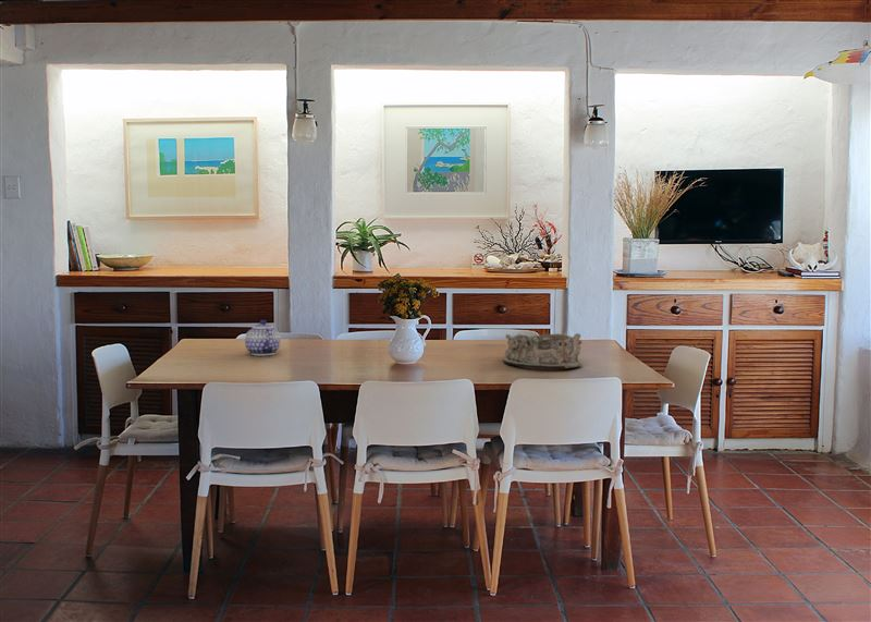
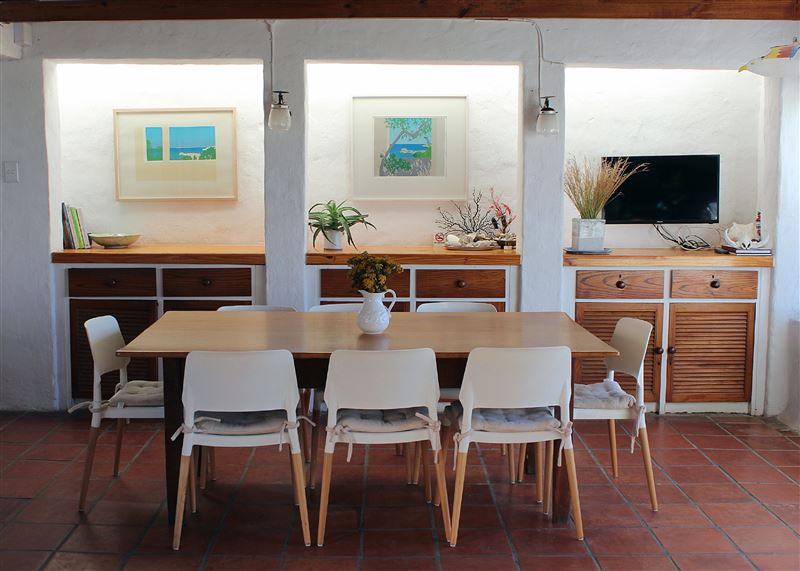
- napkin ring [502,332,584,369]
- teapot [244,319,281,356]
